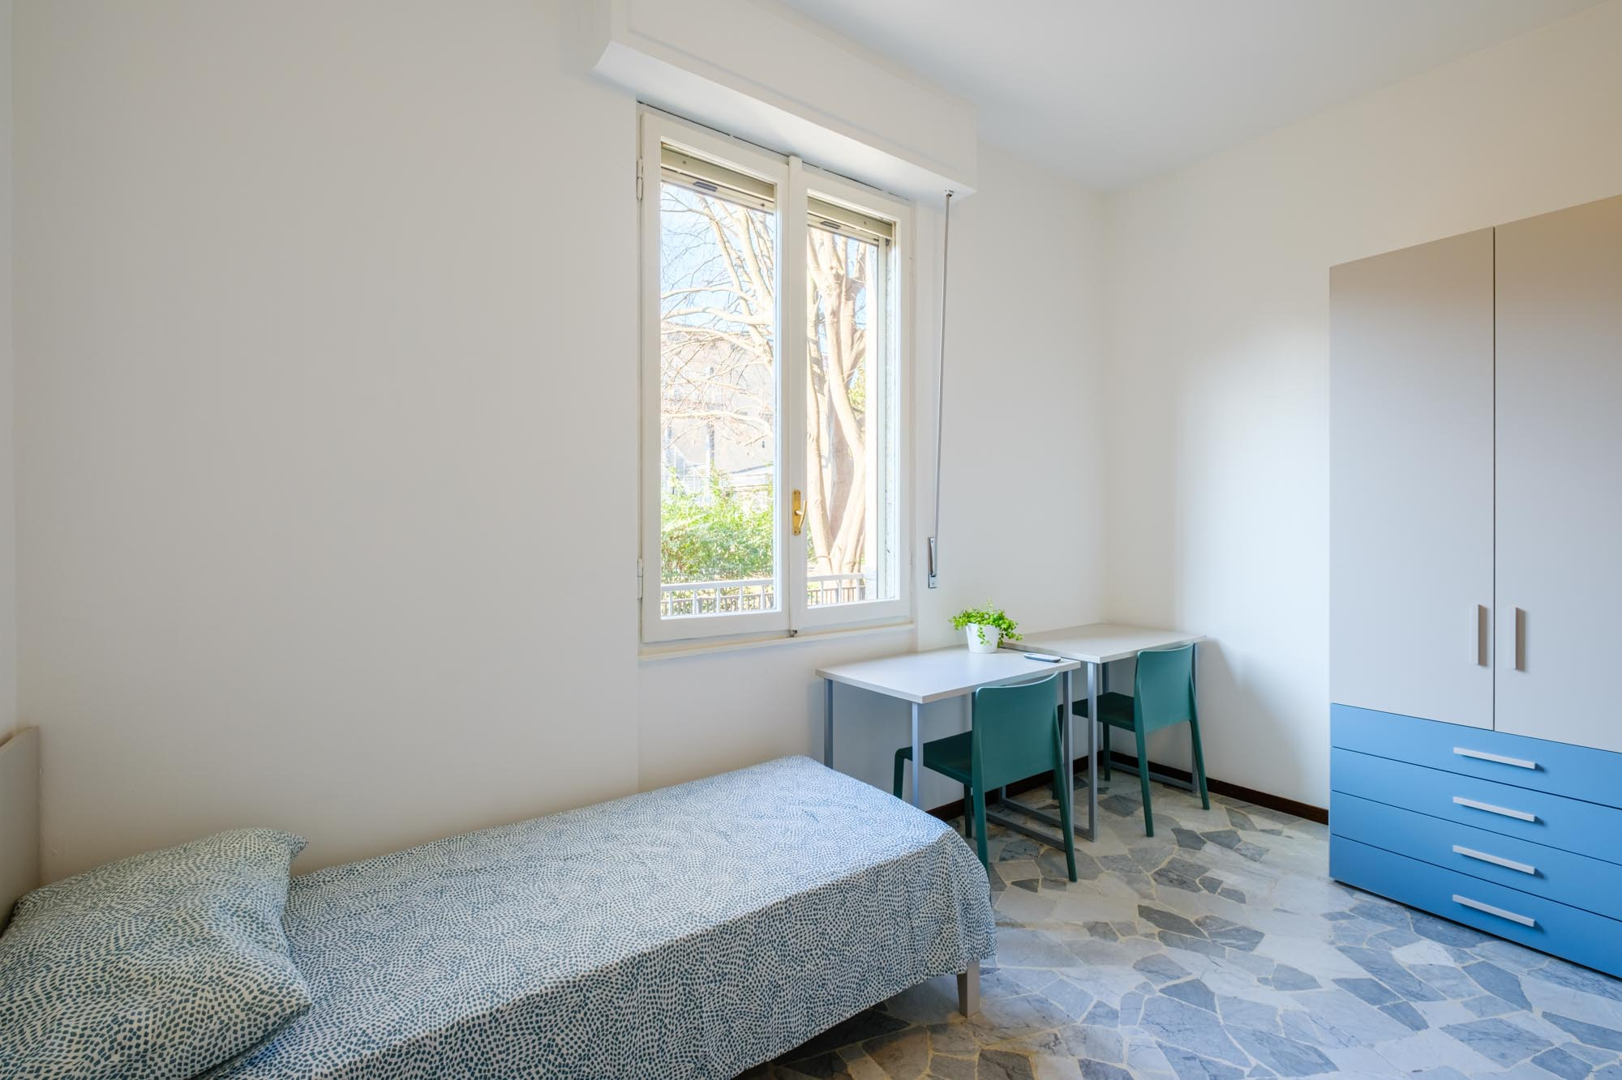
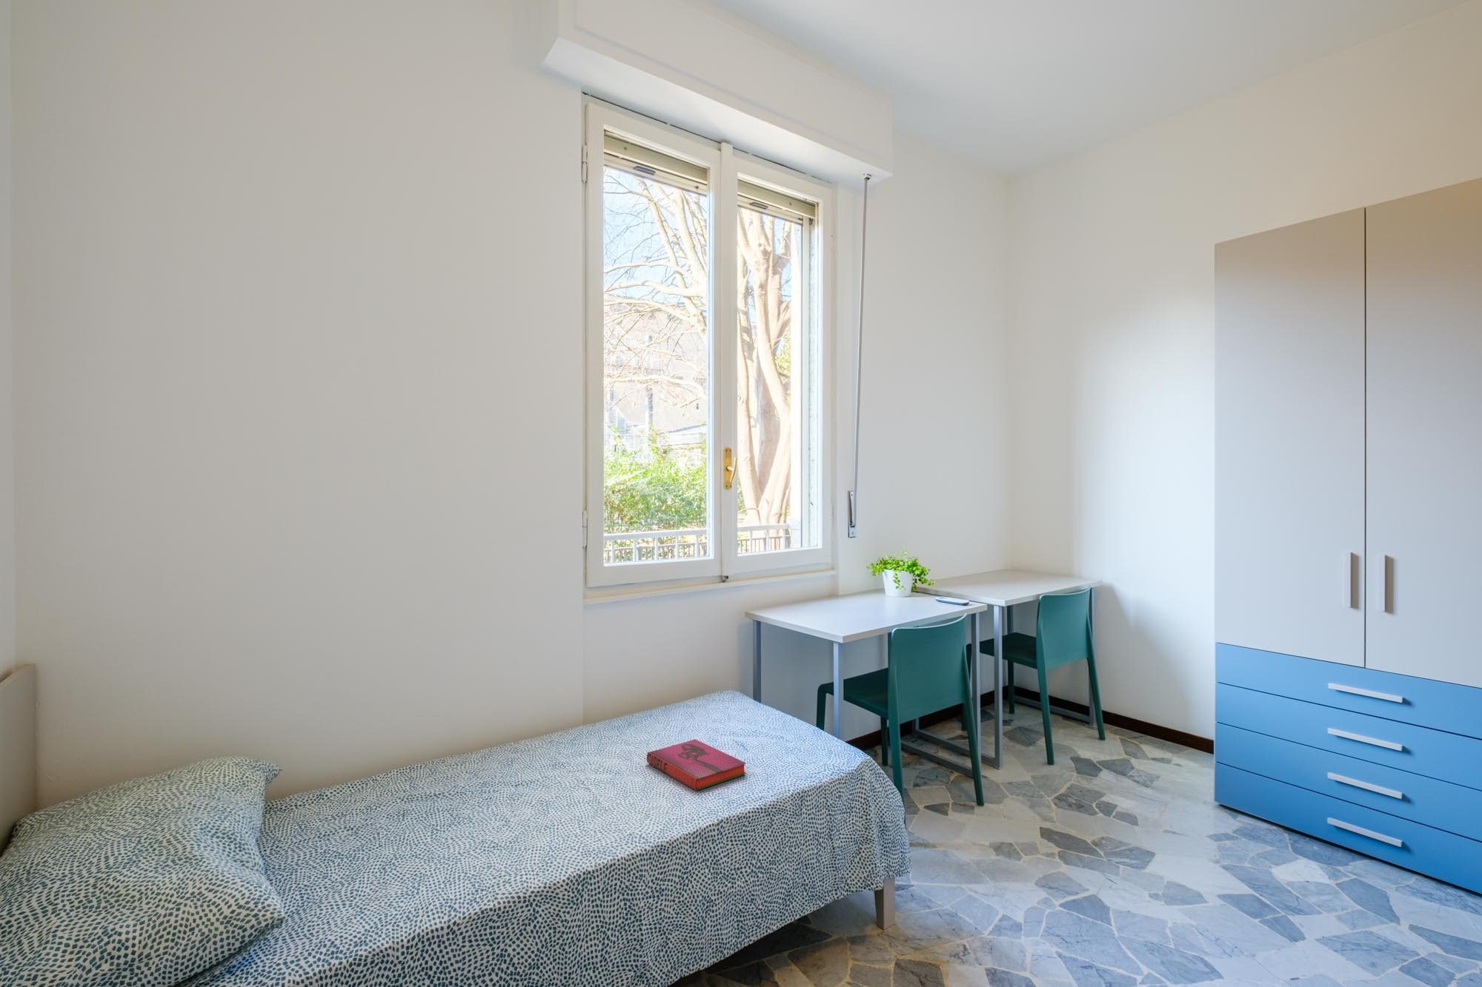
+ hardback book [646,738,747,792]
